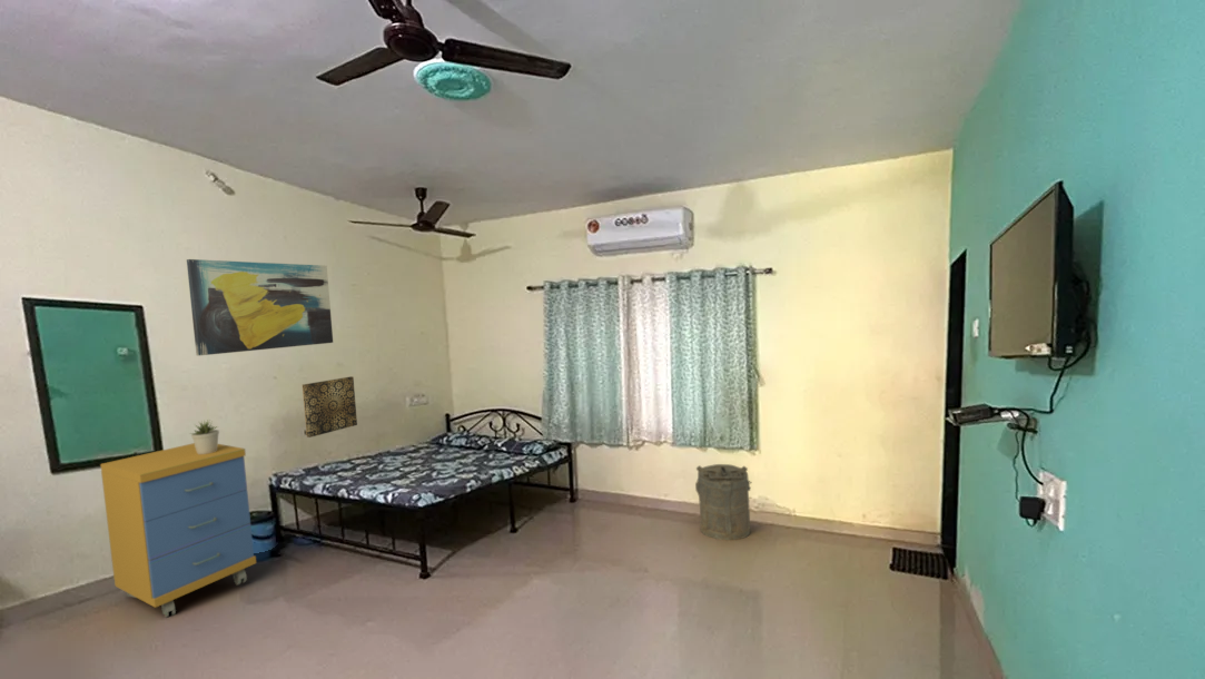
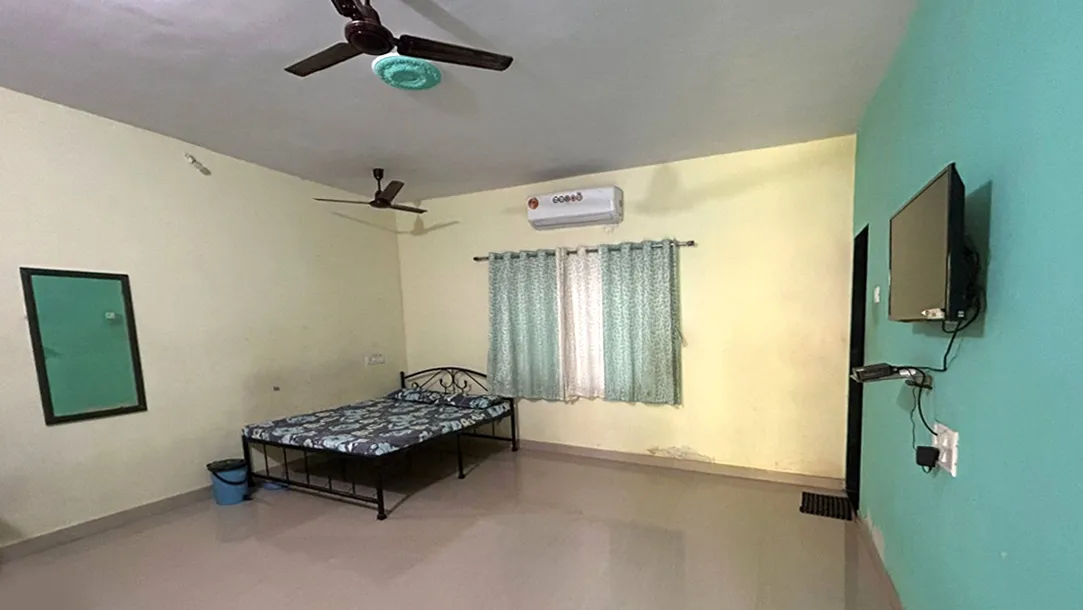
- wall art [186,258,334,356]
- storage cabinet [99,442,257,619]
- potted plant [188,419,220,454]
- laundry hamper [694,463,752,541]
- wall art [302,375,358,439]
